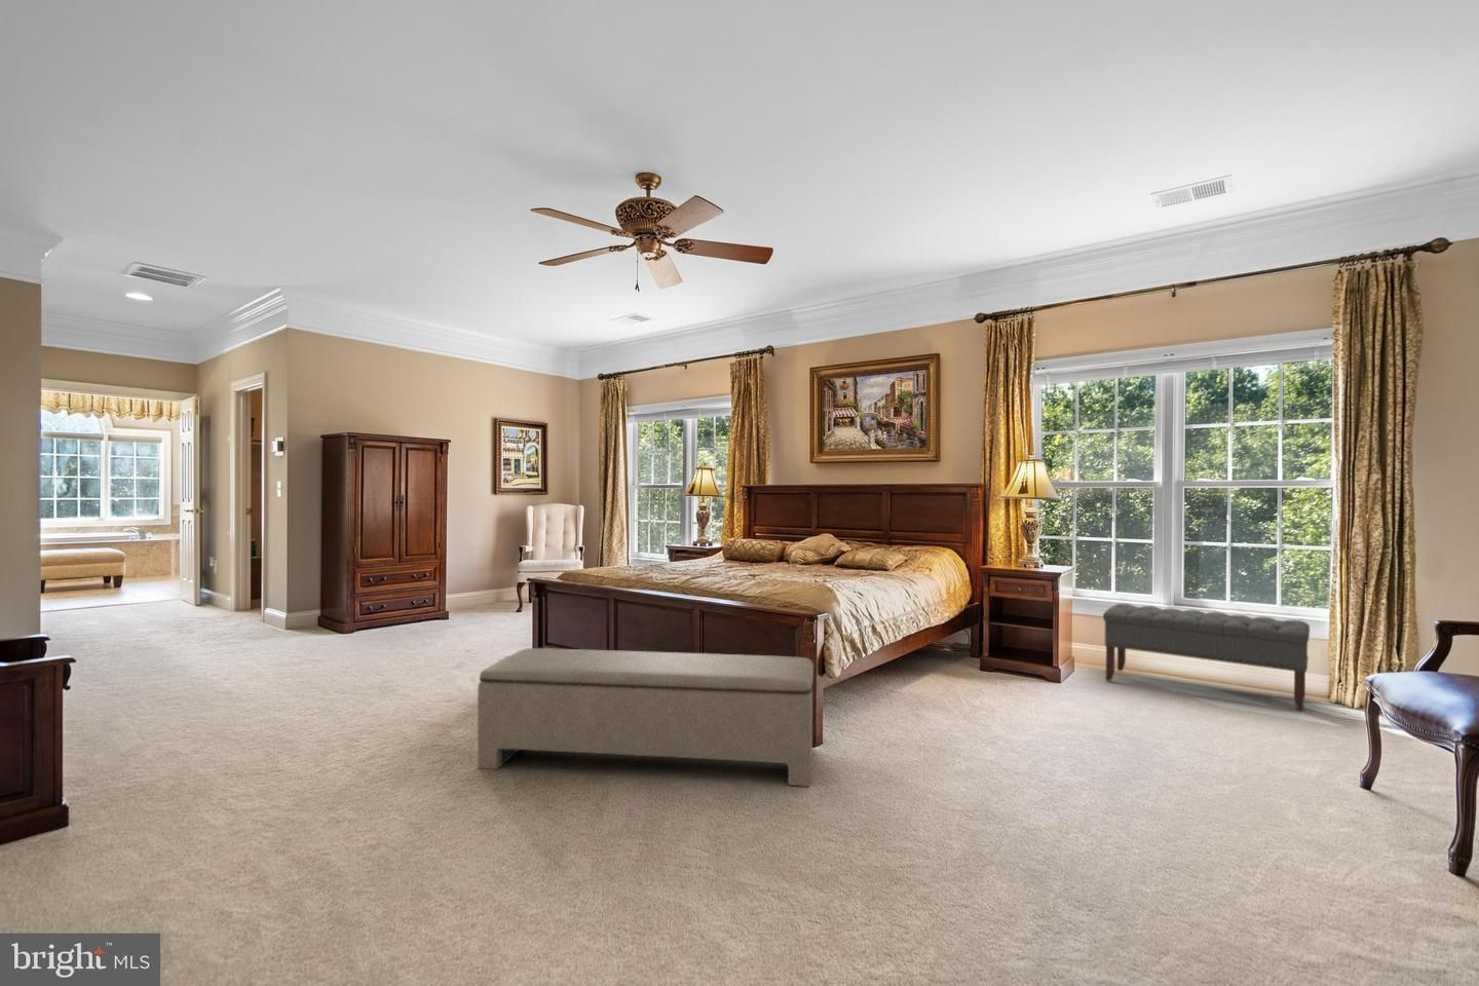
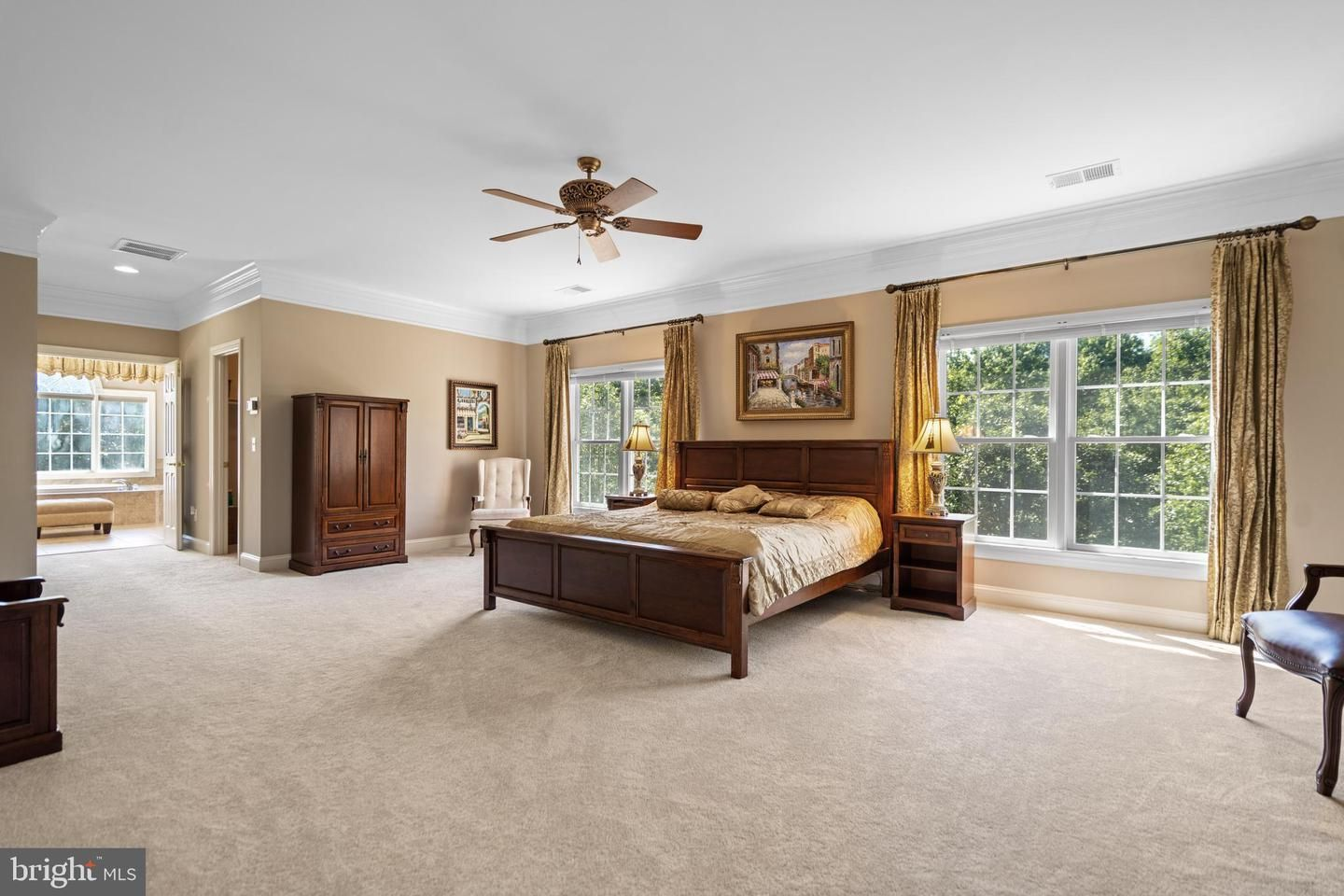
- bench [1102,603,1311,713]
- bench [476,647,815,788]
